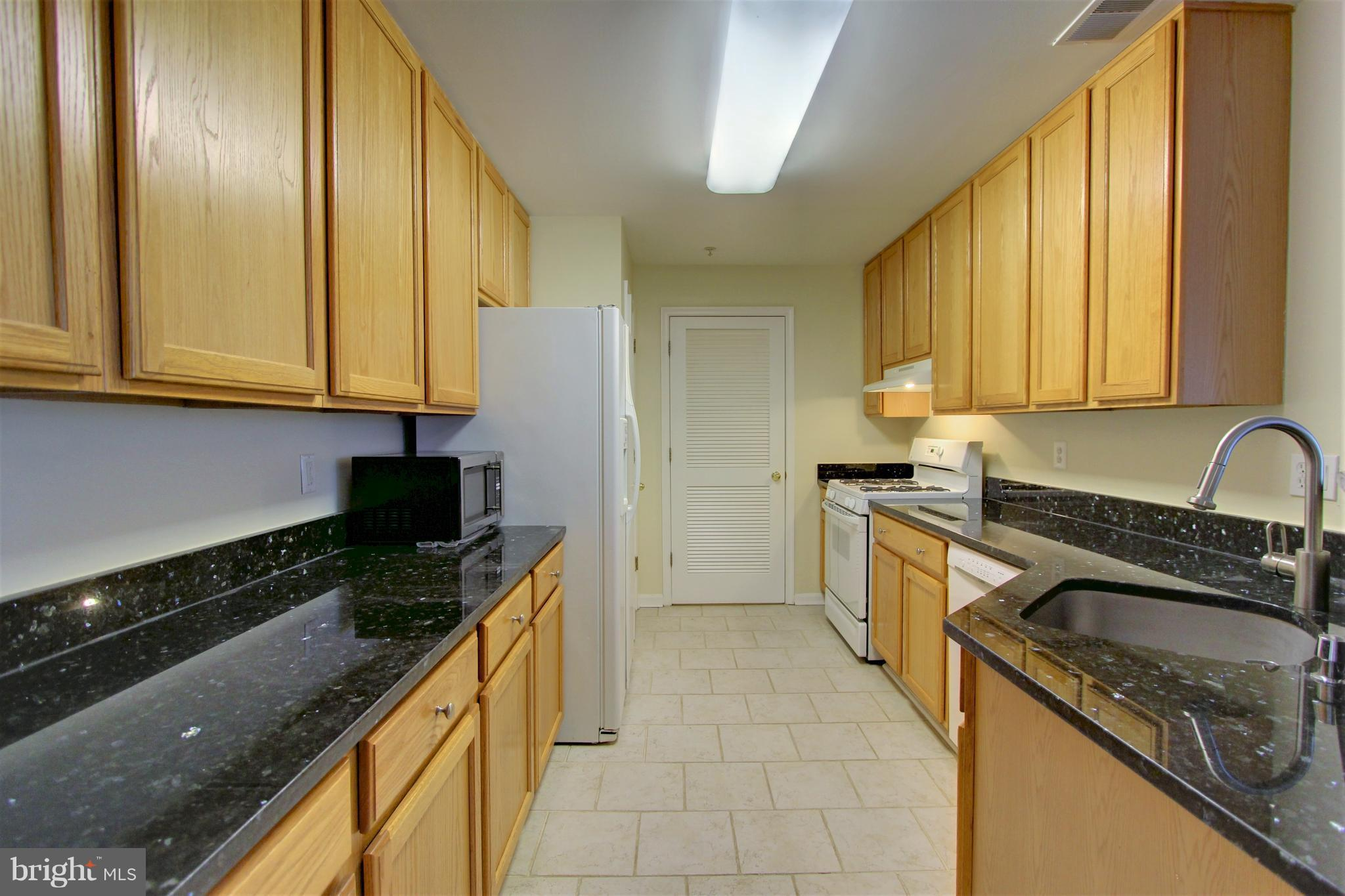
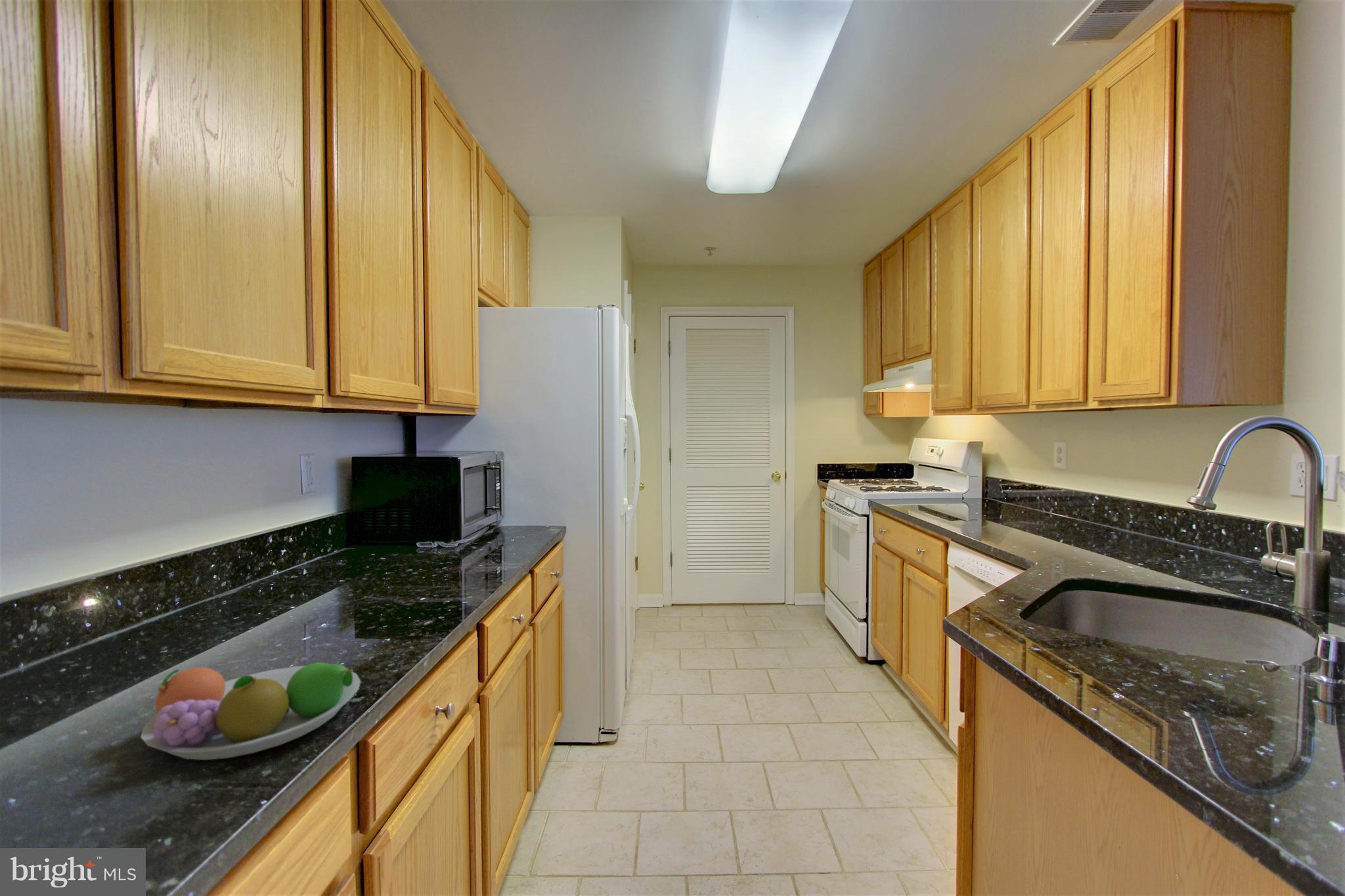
+ fruit bowl [140,662,361,761]
